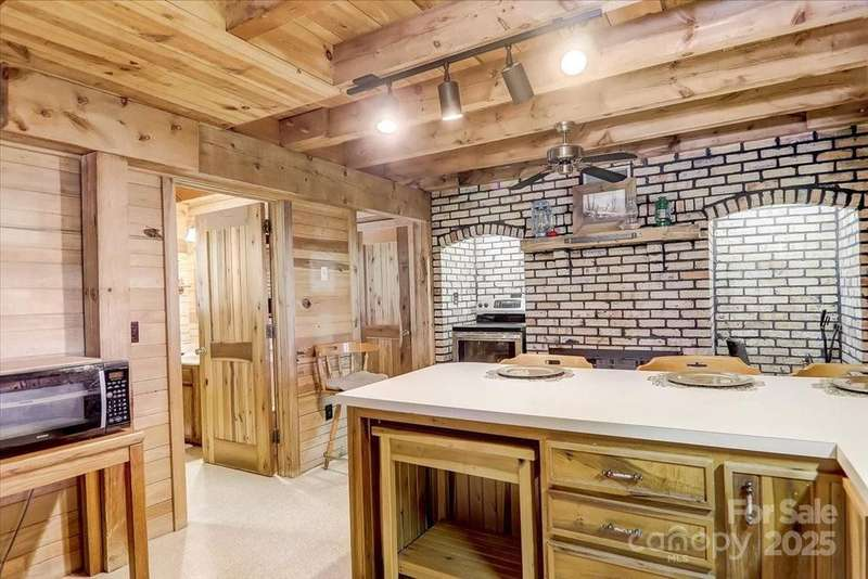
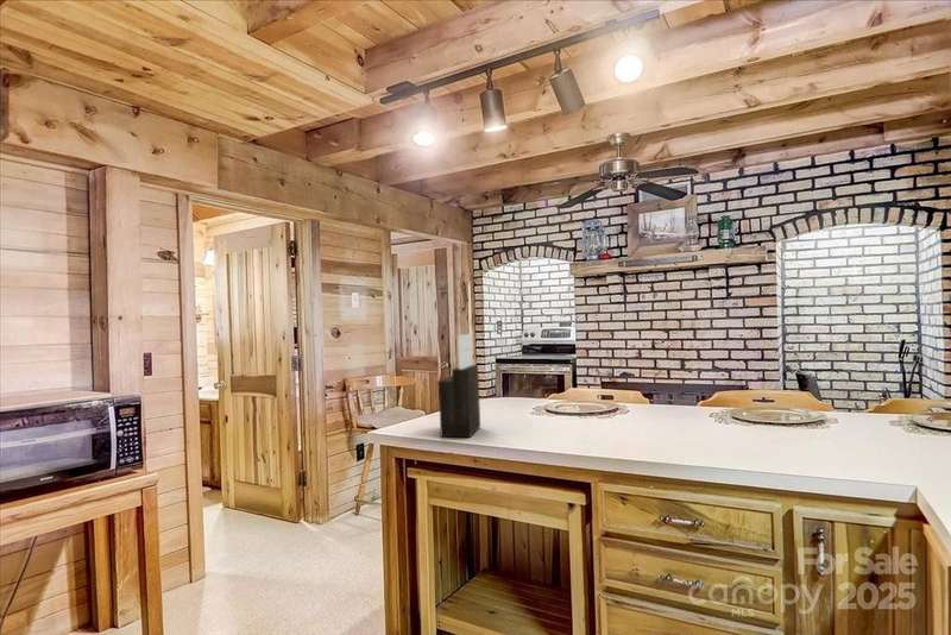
+ knife block [437,333,481,439]
